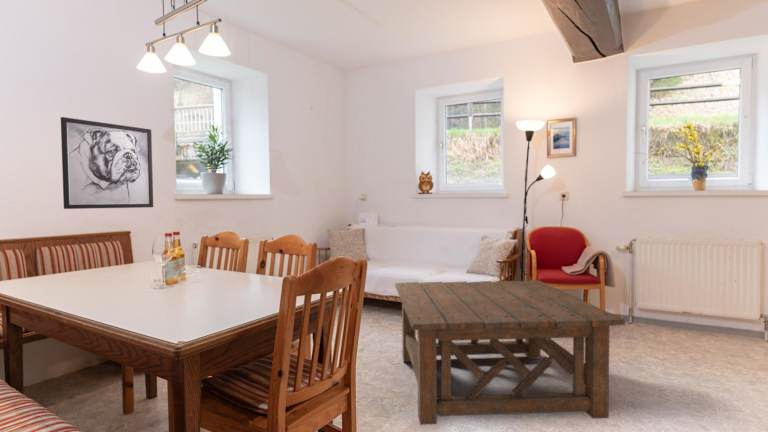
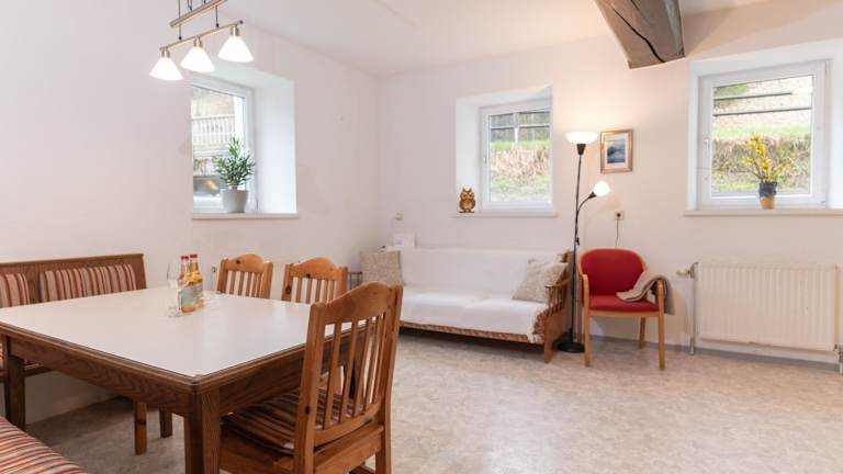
- wall art [60,116,154,210]
- coffee table [394,279,626,426]
